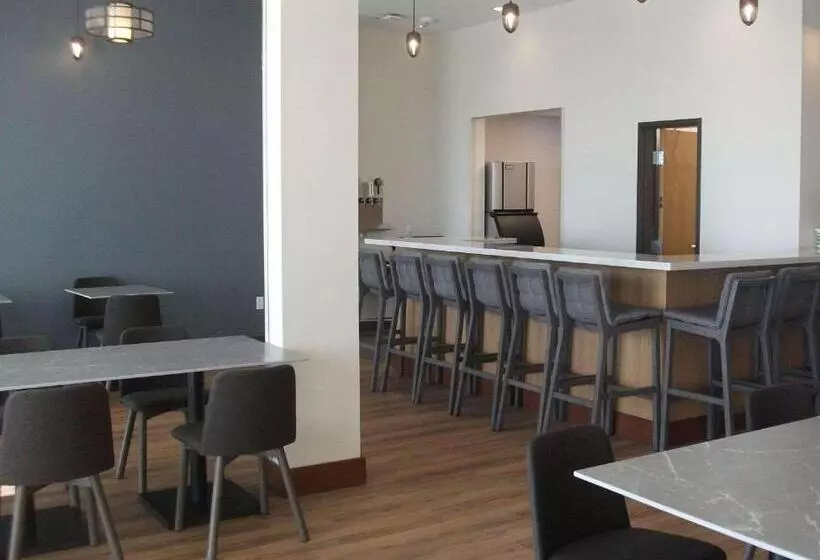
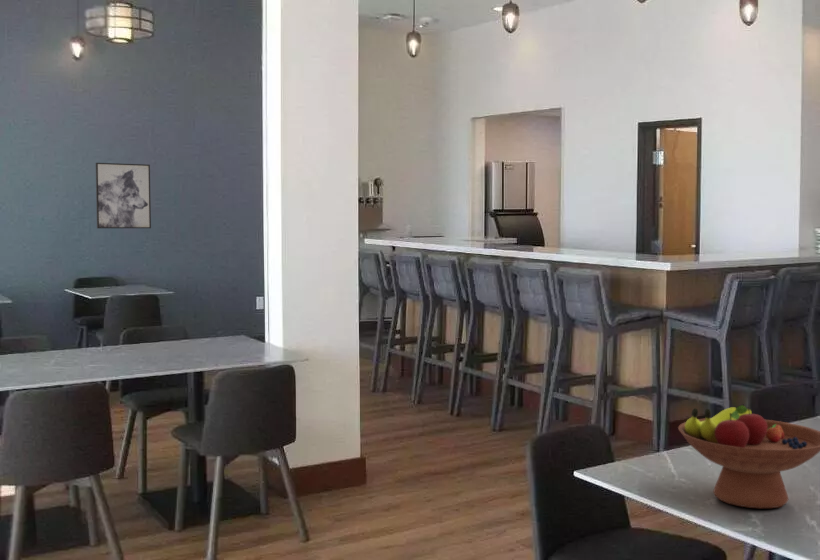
+ fruit bowl [677,405,820,509]
+ wall art [95,162,152,229]
